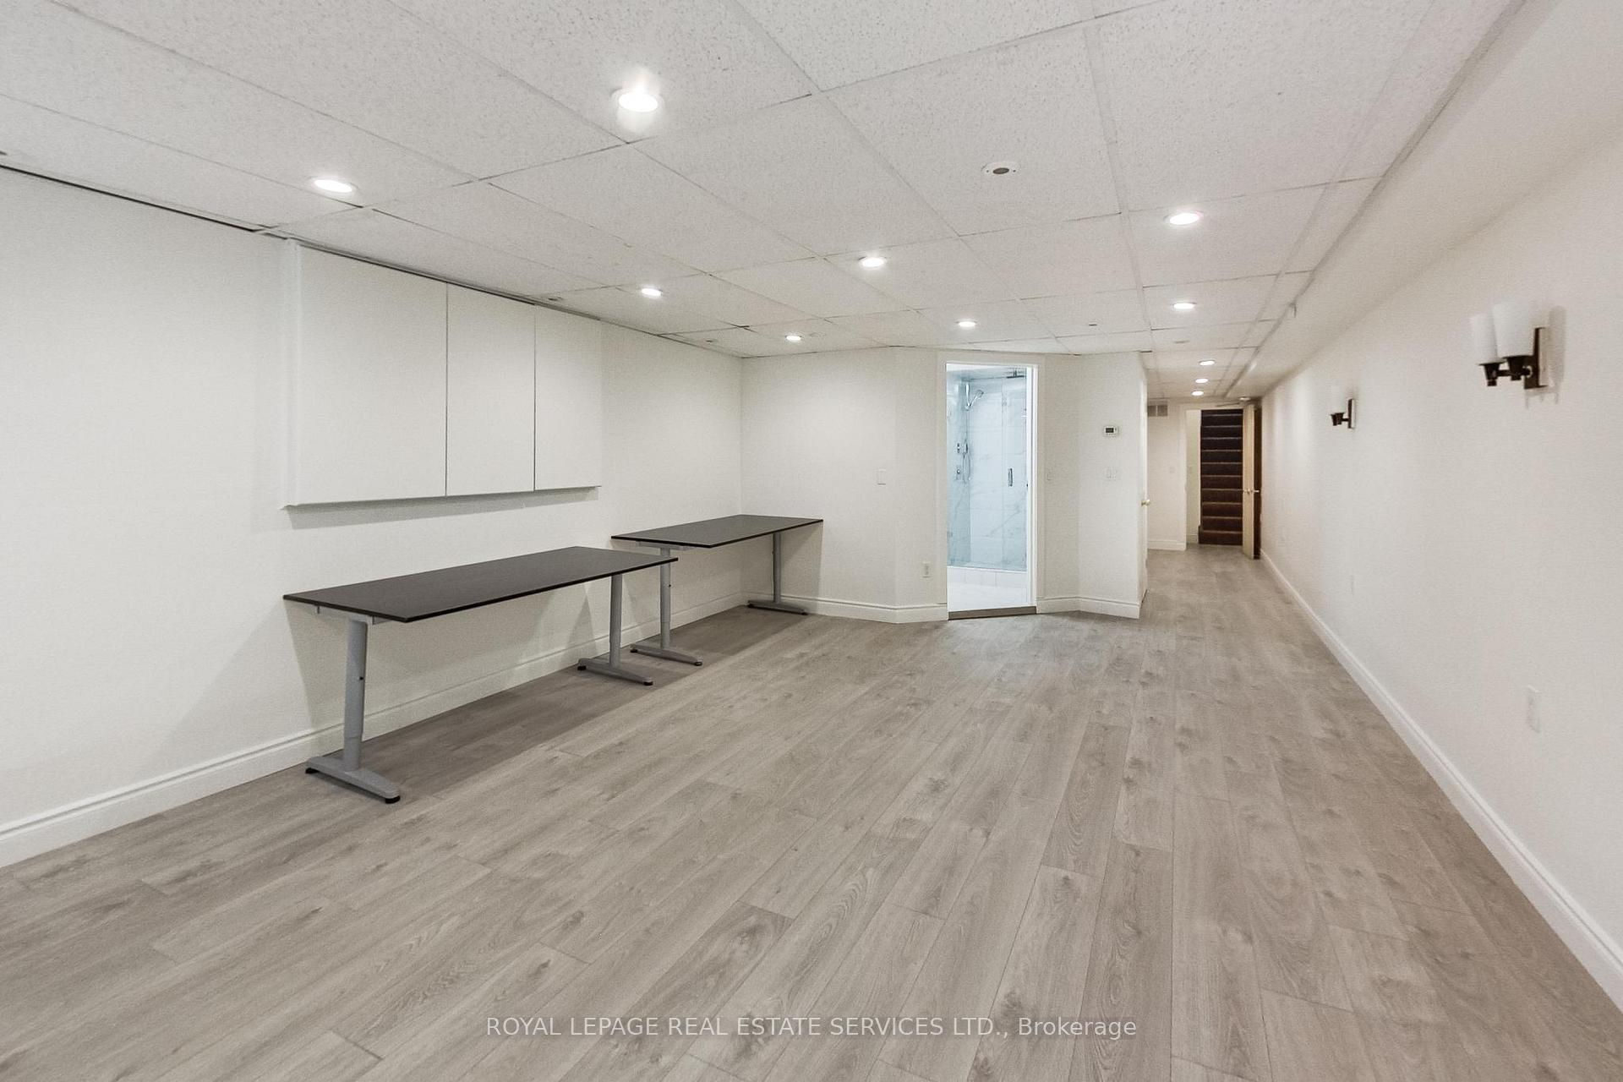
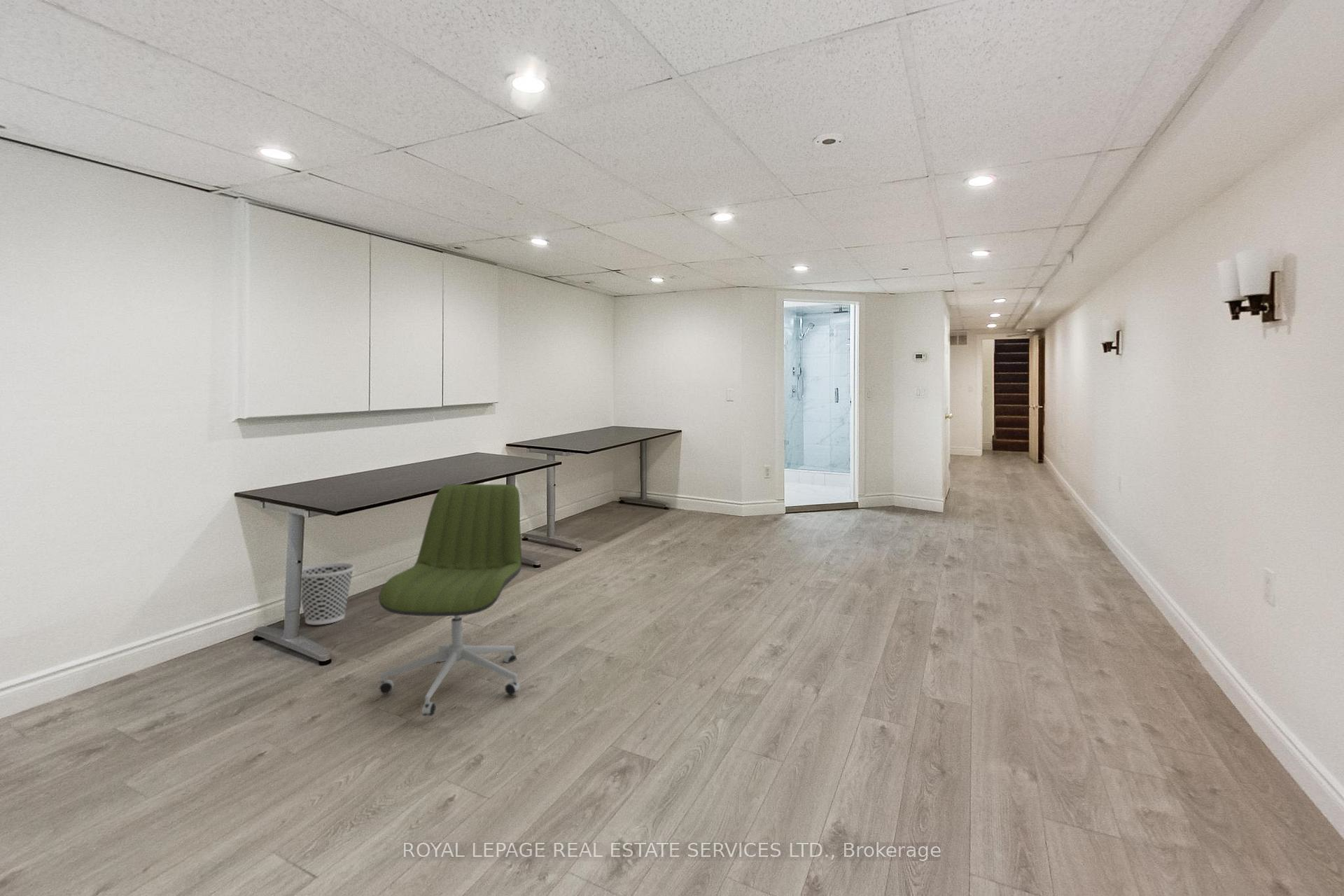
+ office chair [378,484,522,717]
+ wastebasket [300,562,355,625]
